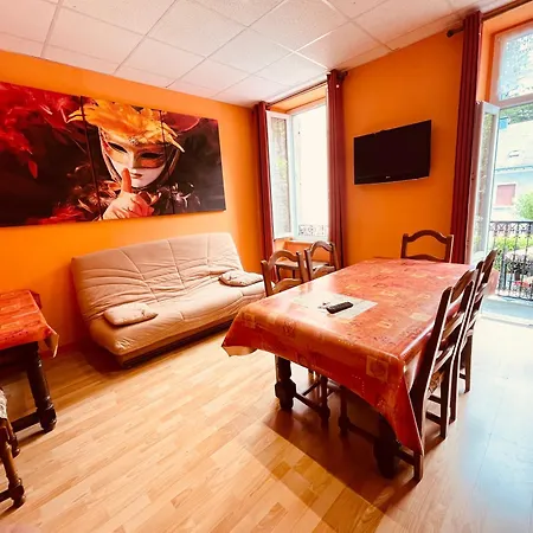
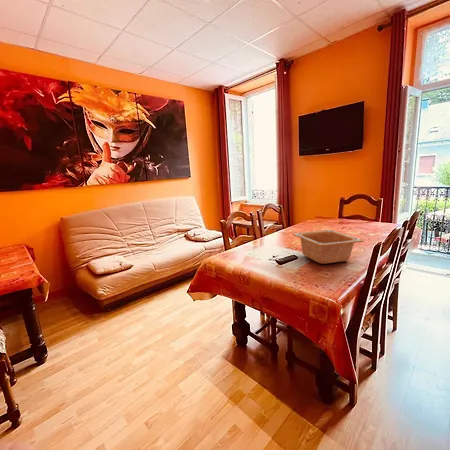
+ serving bowl [292,229,365,265]
